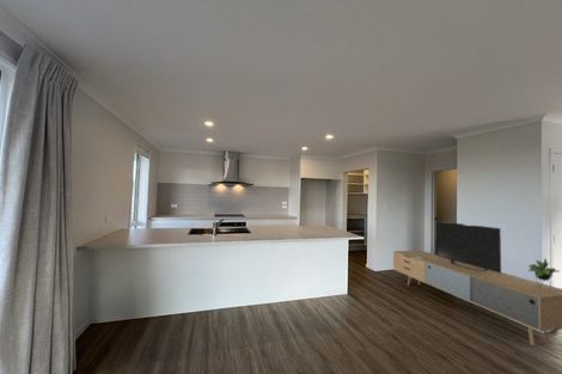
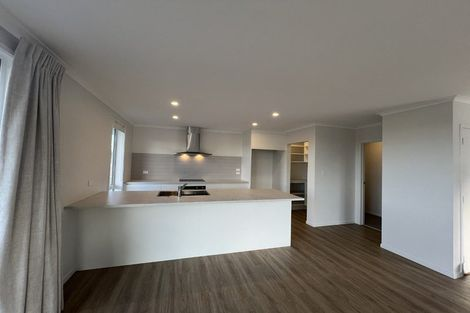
- media console [392,220,562,347]
